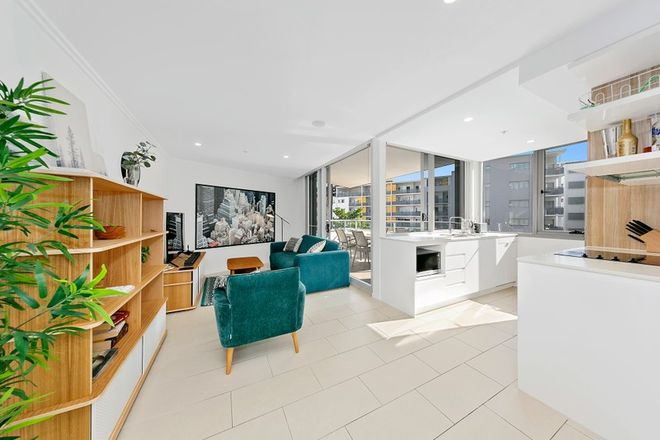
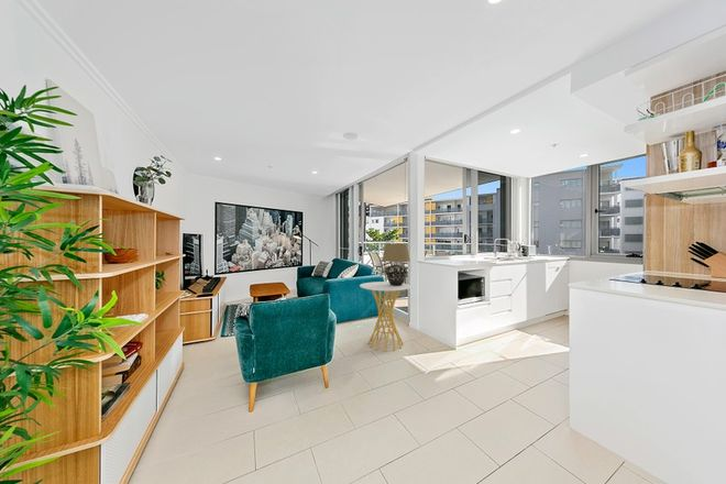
+ side table [359,280,413,352]
+ table lamp [382,243,411,286]
